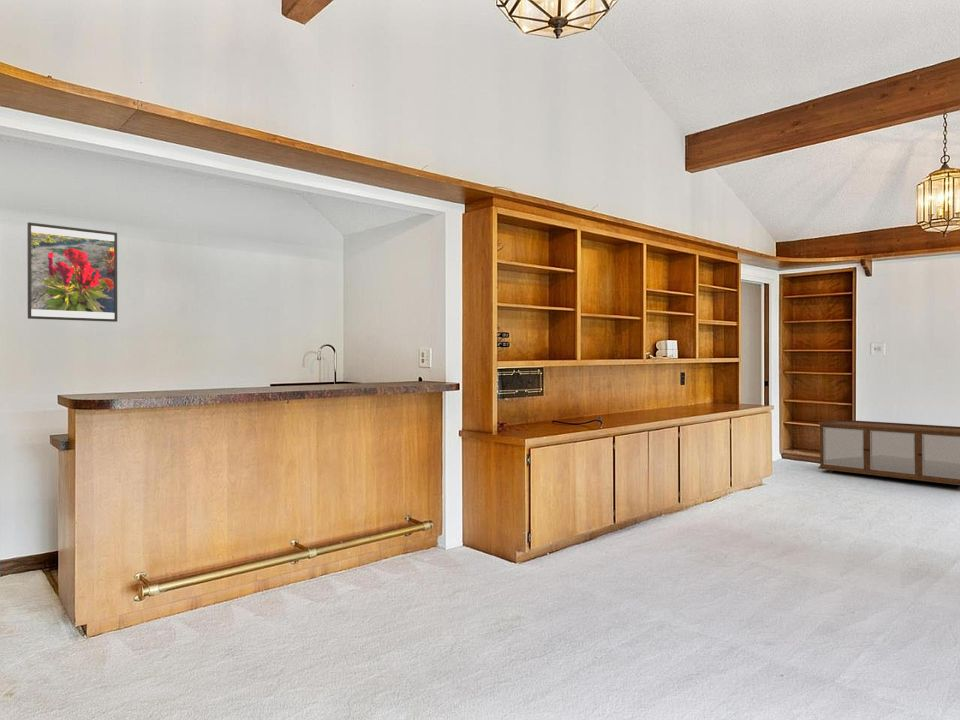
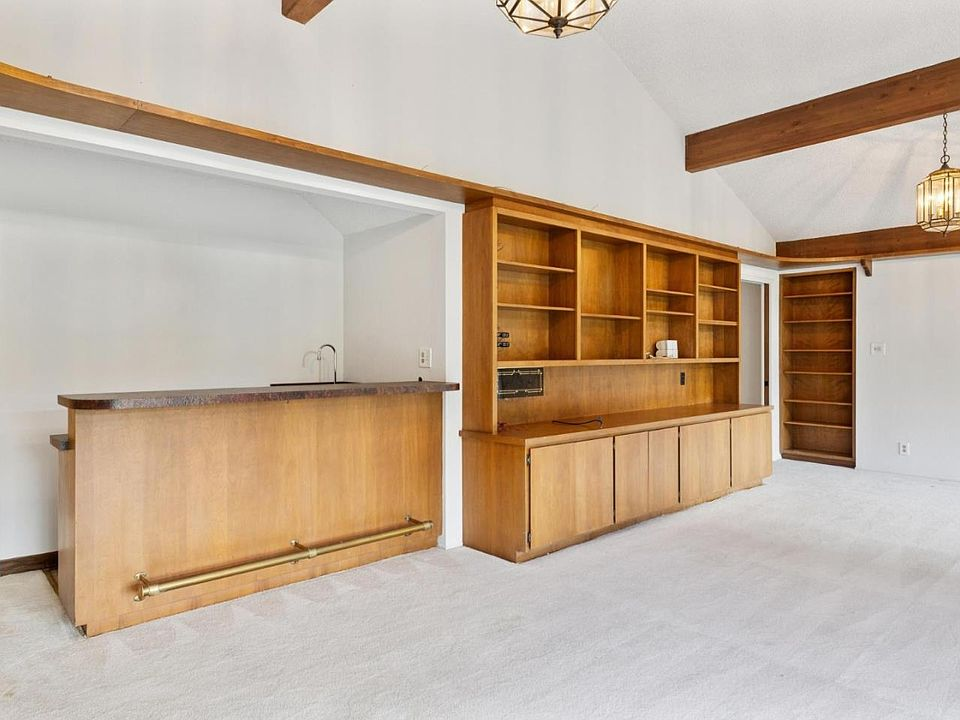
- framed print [26,221,118,323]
- storage cabinet [817,419,960,486]
